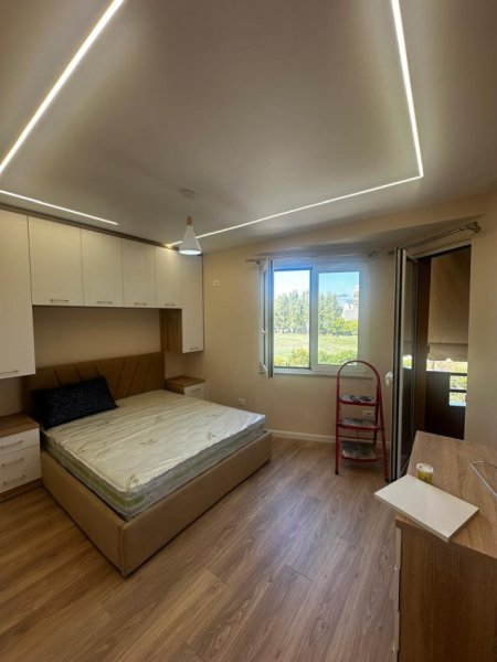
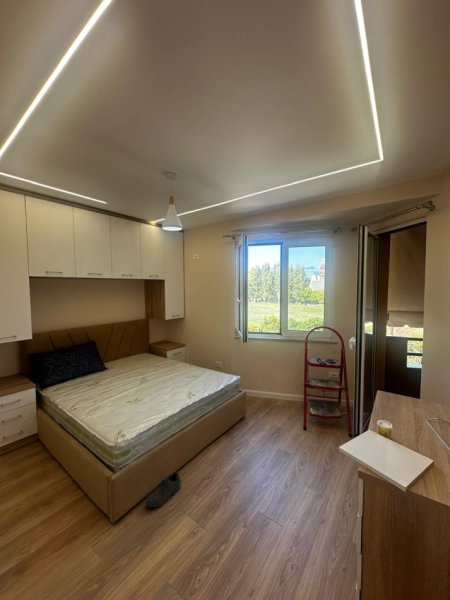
+ shoe [144,469,182,508]
